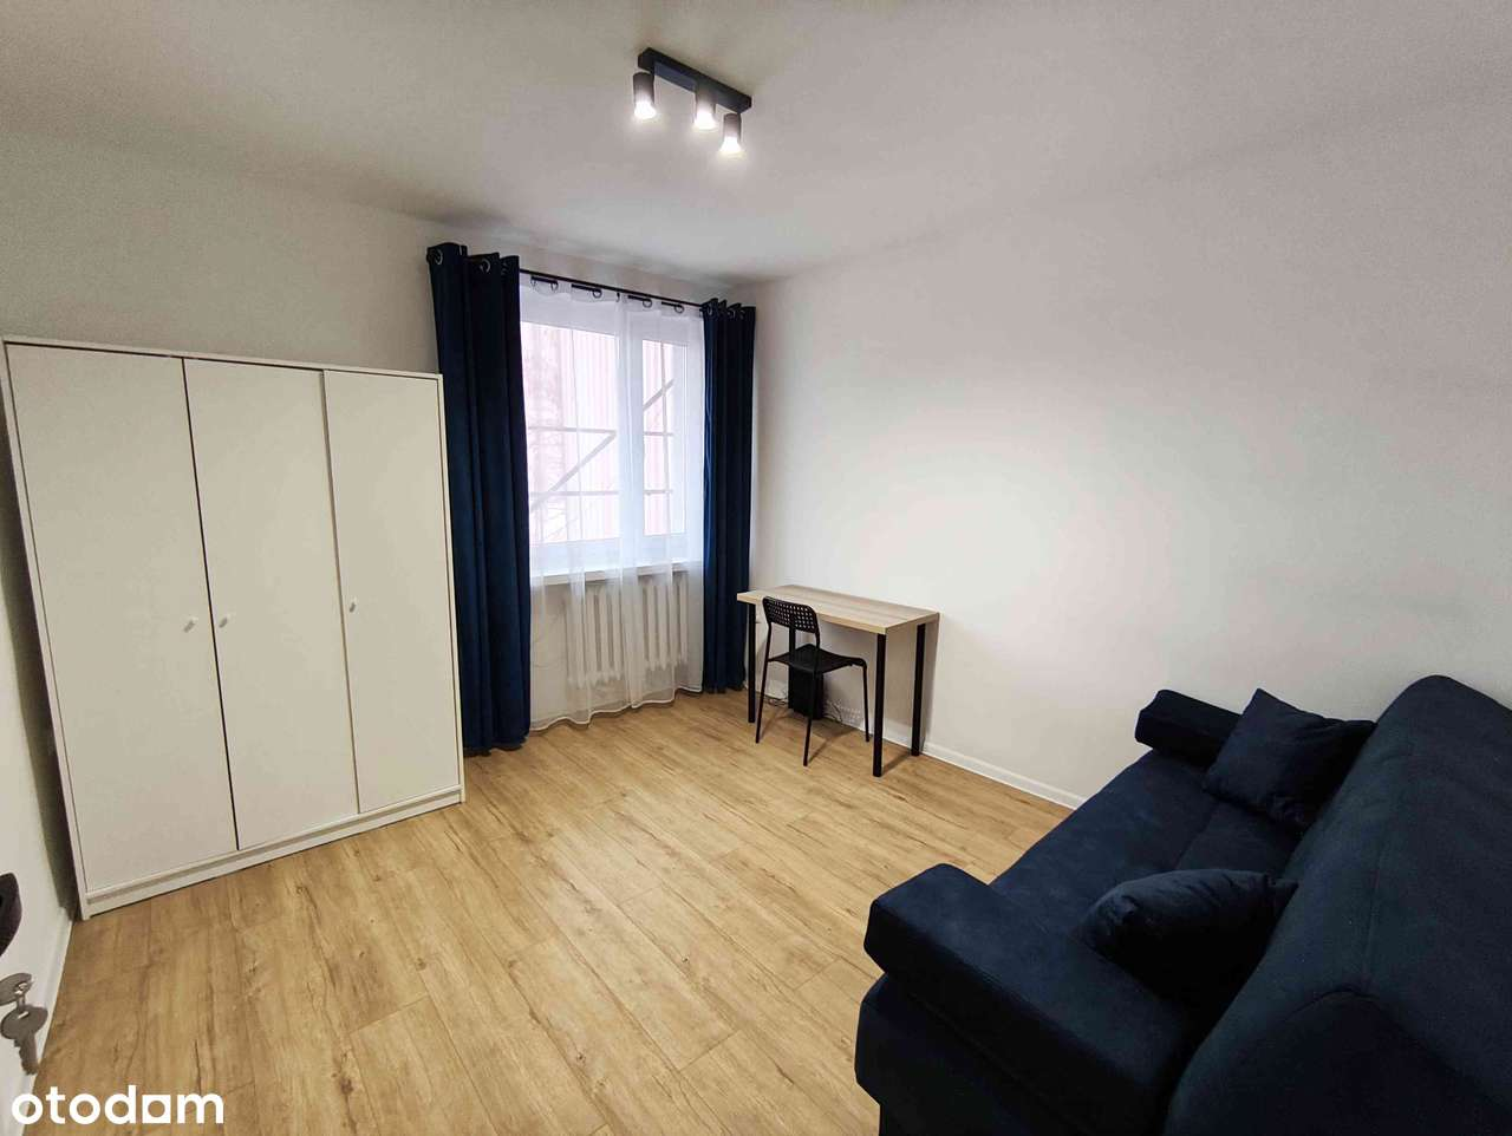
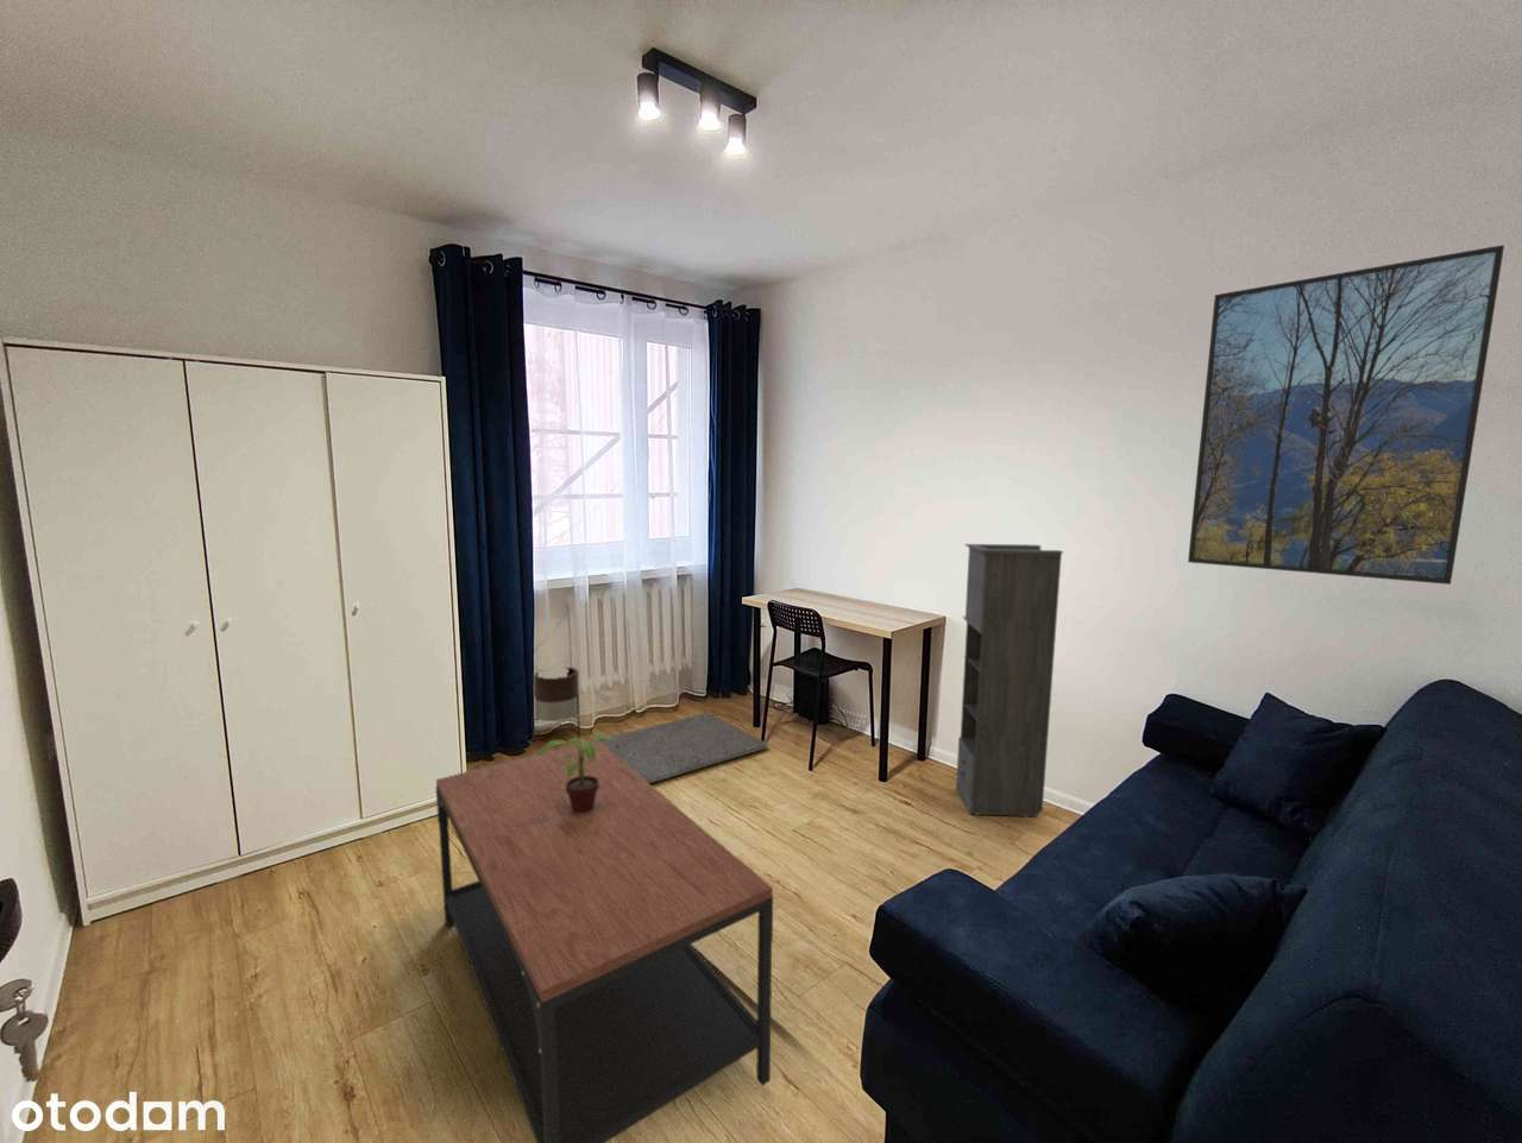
+ storage cabinet [955,543,1064,818]
+ coffee table [434,742,774,1143]
+ potted plant [535,734,620,813]
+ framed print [1187,244,1505,586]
+ rug [466,712,769,784]
+ planter [531,666,581,743]
